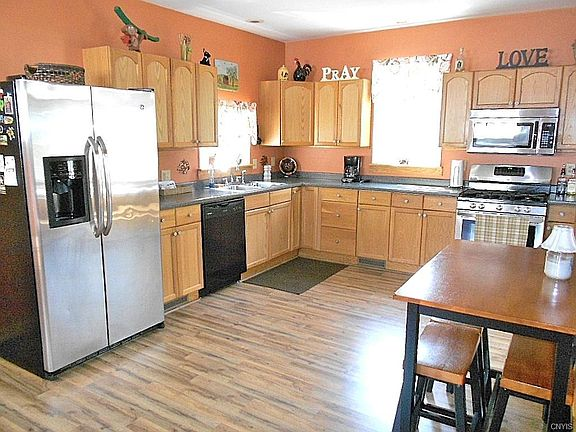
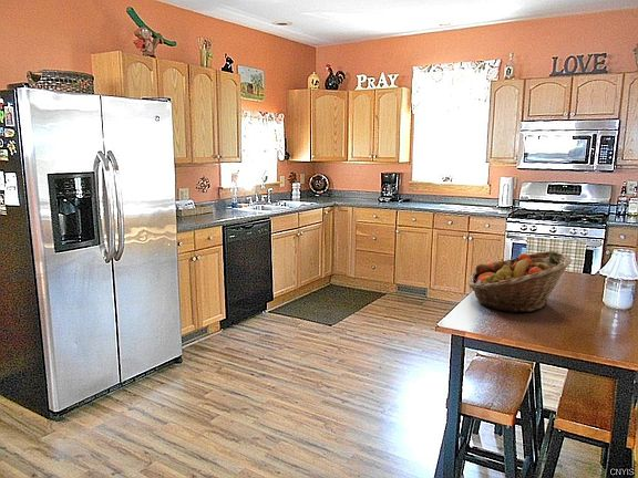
+ fruit basket [467,250,574,314]
